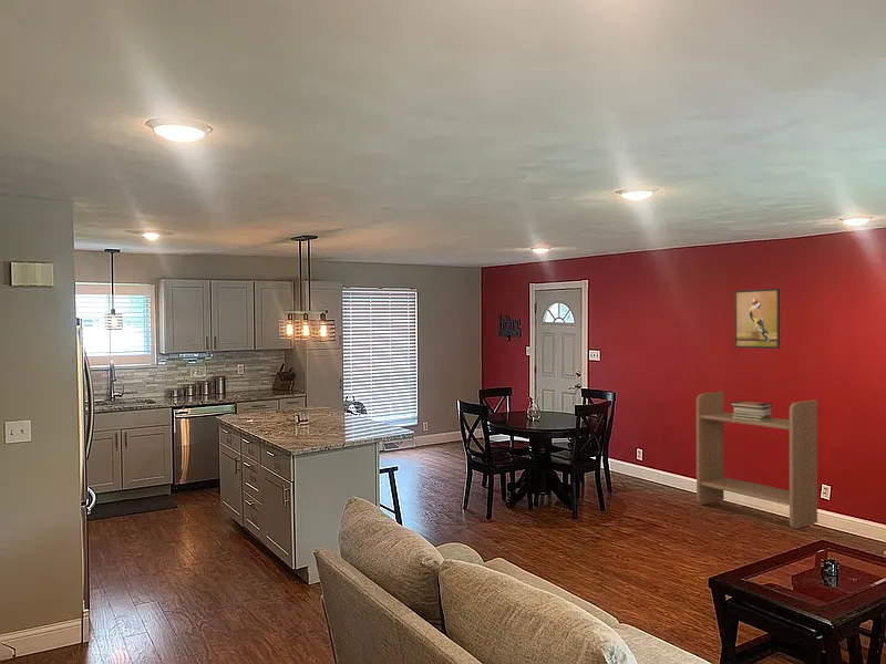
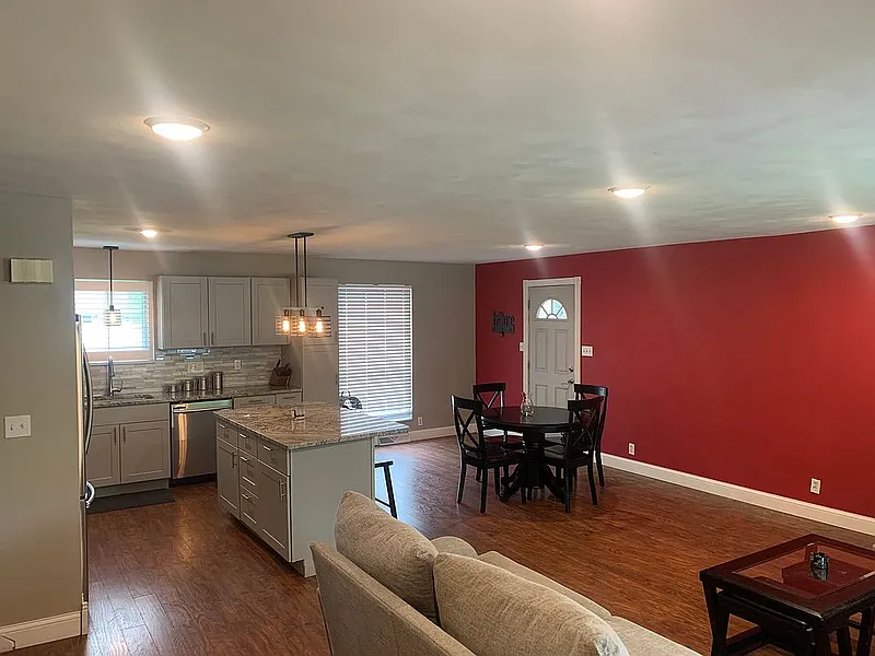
- book stack [730,400,773,422]
- bookshelf [696,391,818,530]
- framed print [733,288,781,350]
